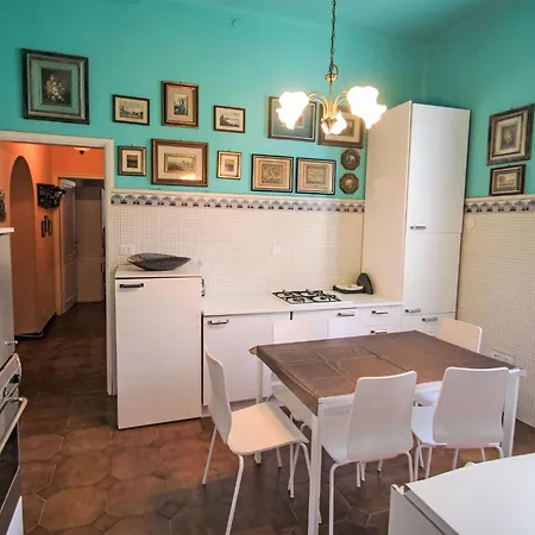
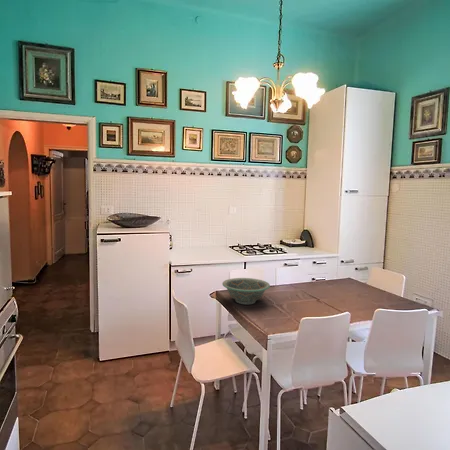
+ decorative bowl [221,277,271,305]
